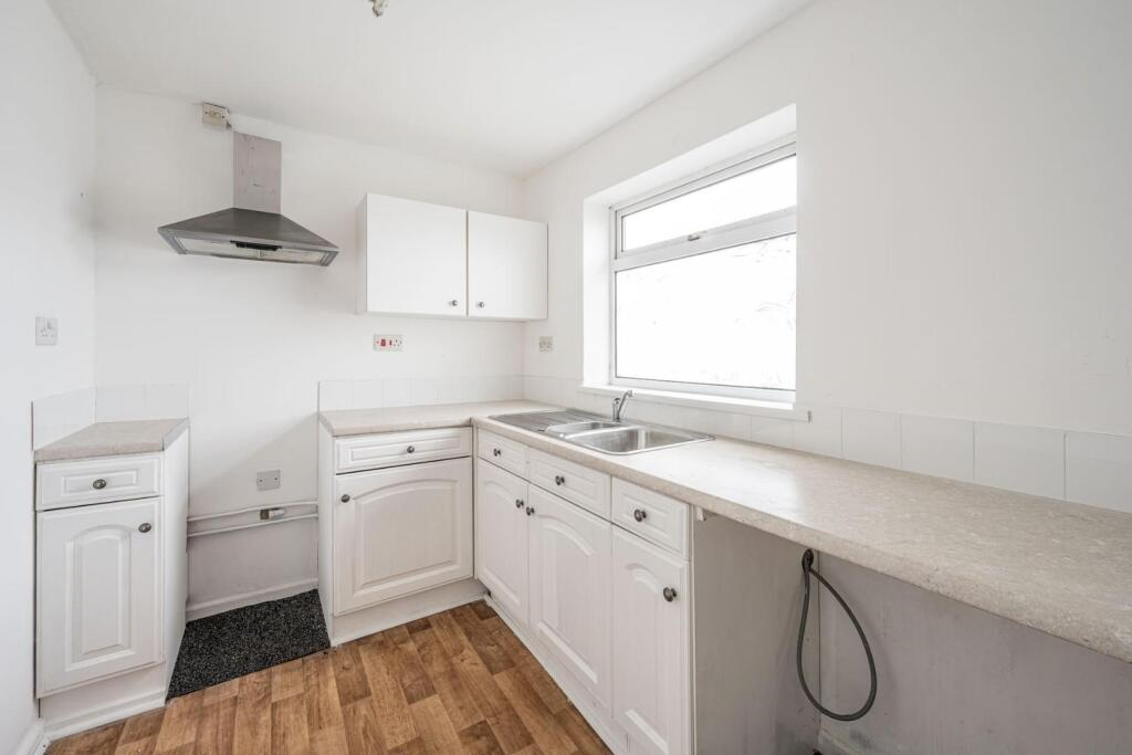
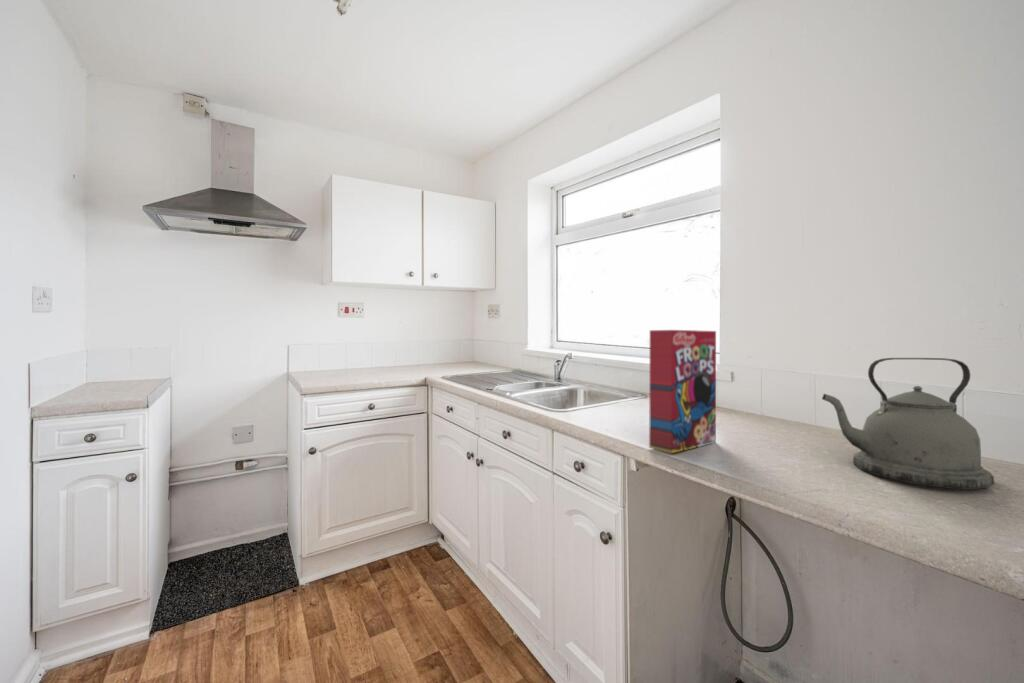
+ kettle [821,357,995,491]
+ cereal box [648,329,717,454]
